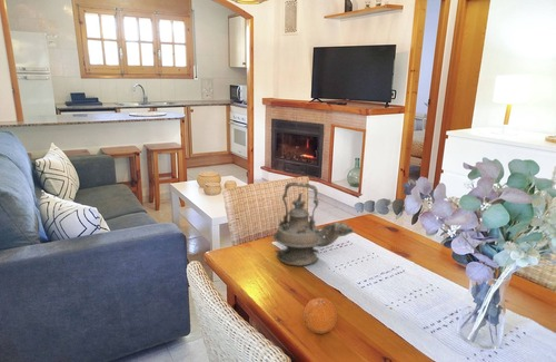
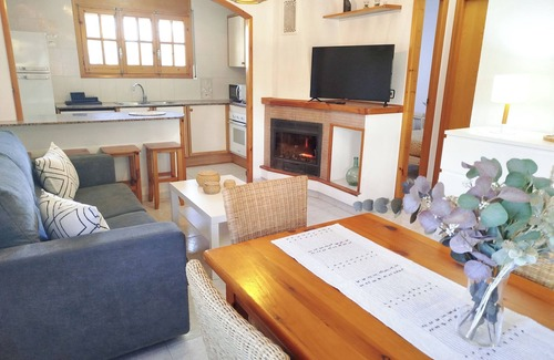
- teapot [272,182,355,267]
- fruit [302,297,338,335]
